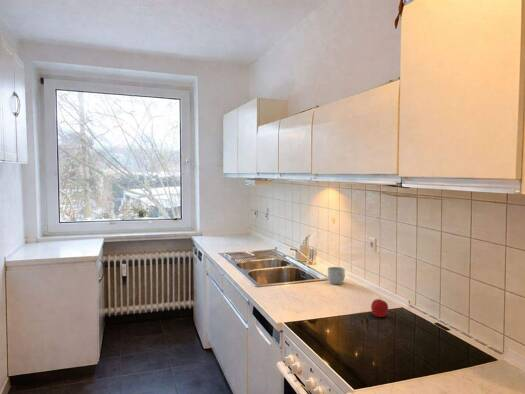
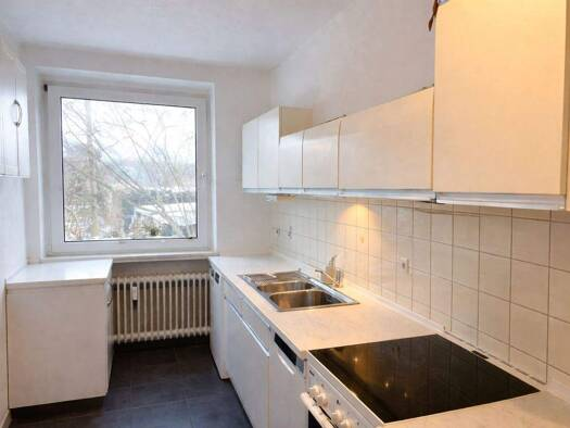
- apple [370,296,389,318]
- mug [327,266,346,285]
